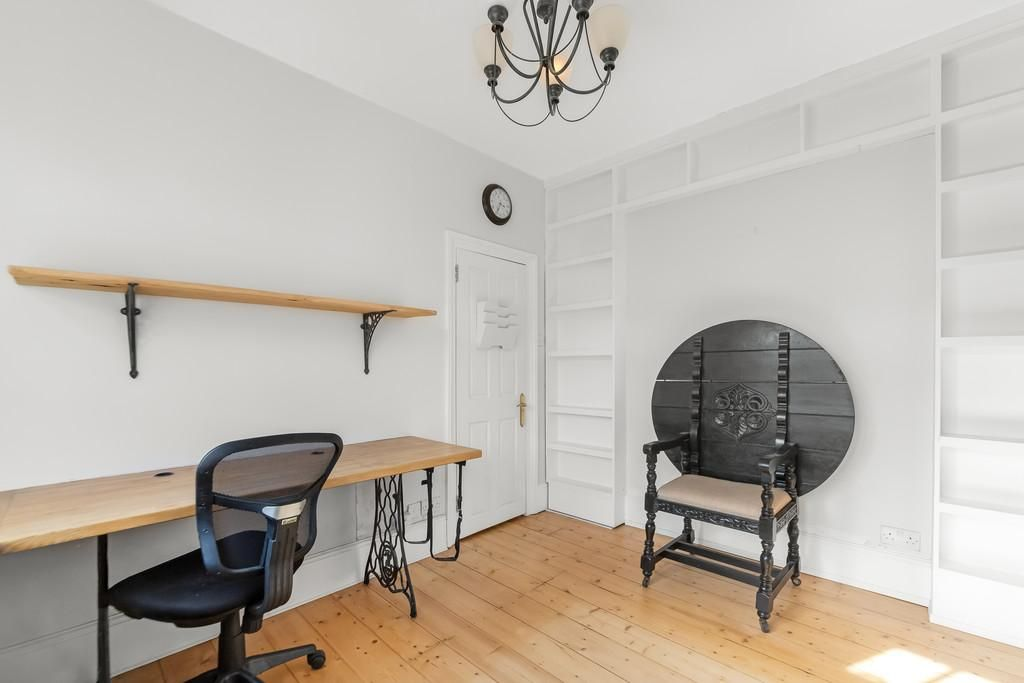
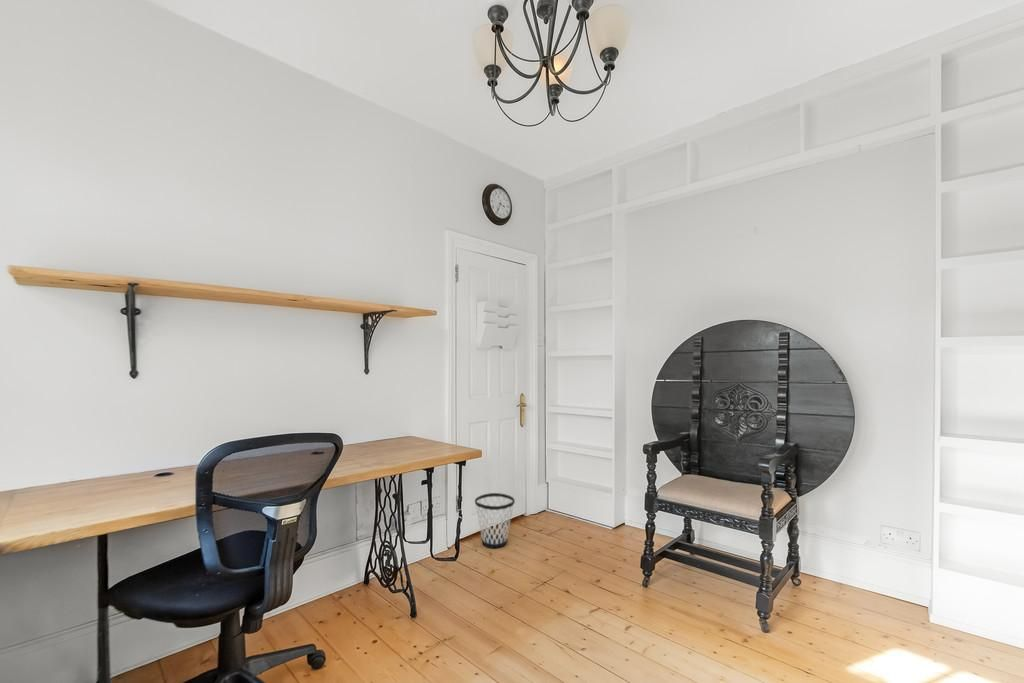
+ wastebasket [474,492,516,549]
